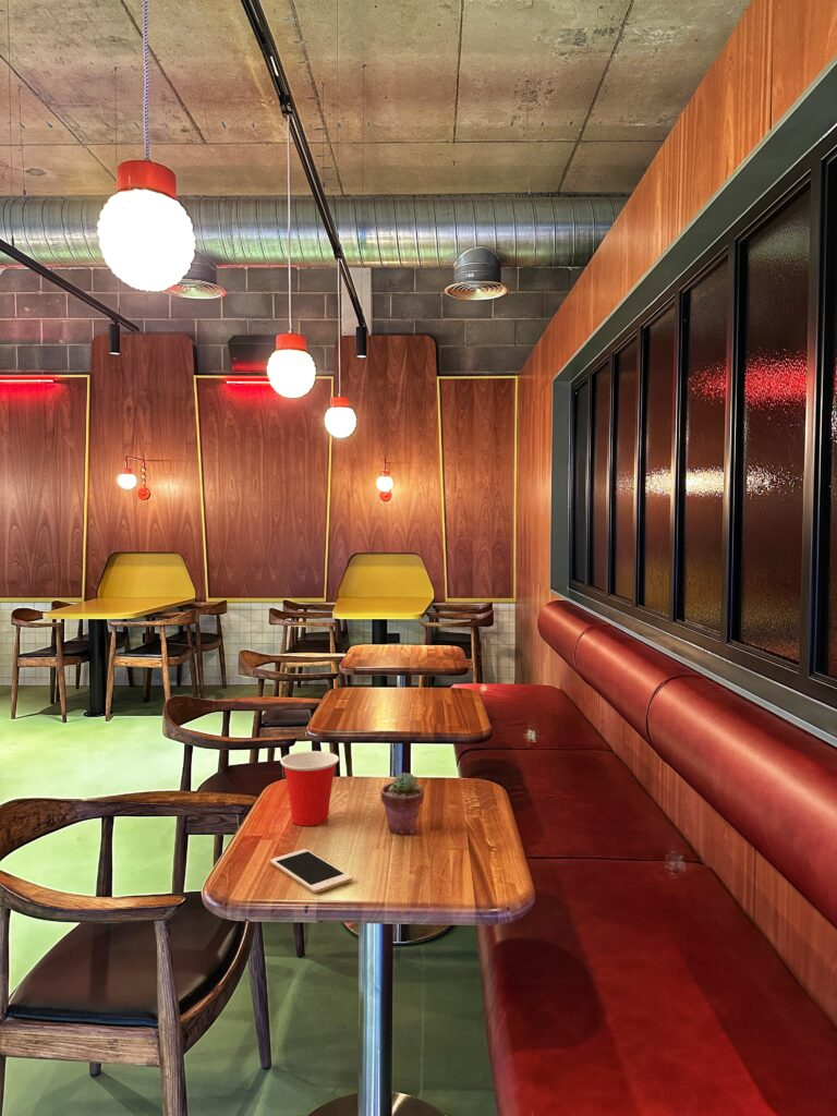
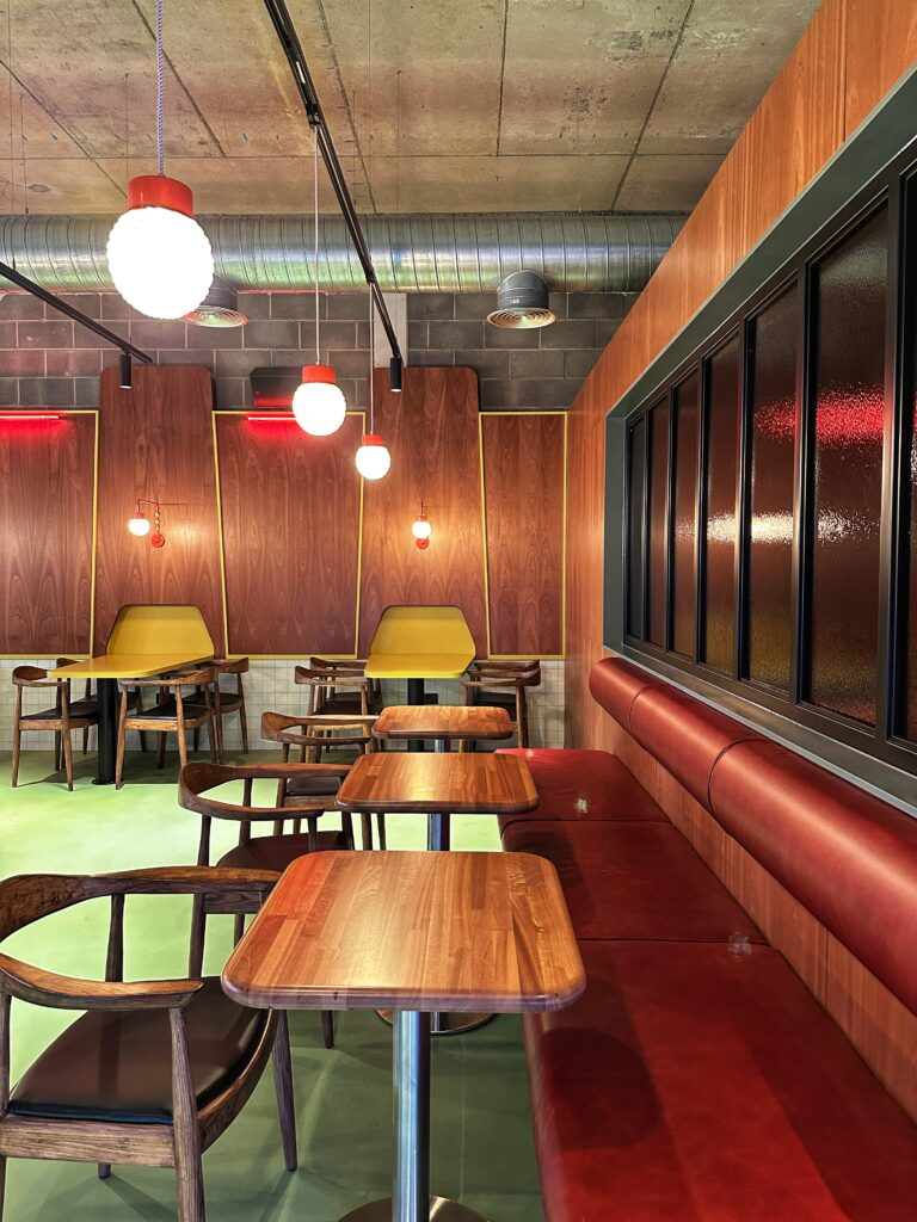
- cell phone [269,848,353,894]
- cup [279,750,340,827]
- potted succulent [380,772,425,836]
